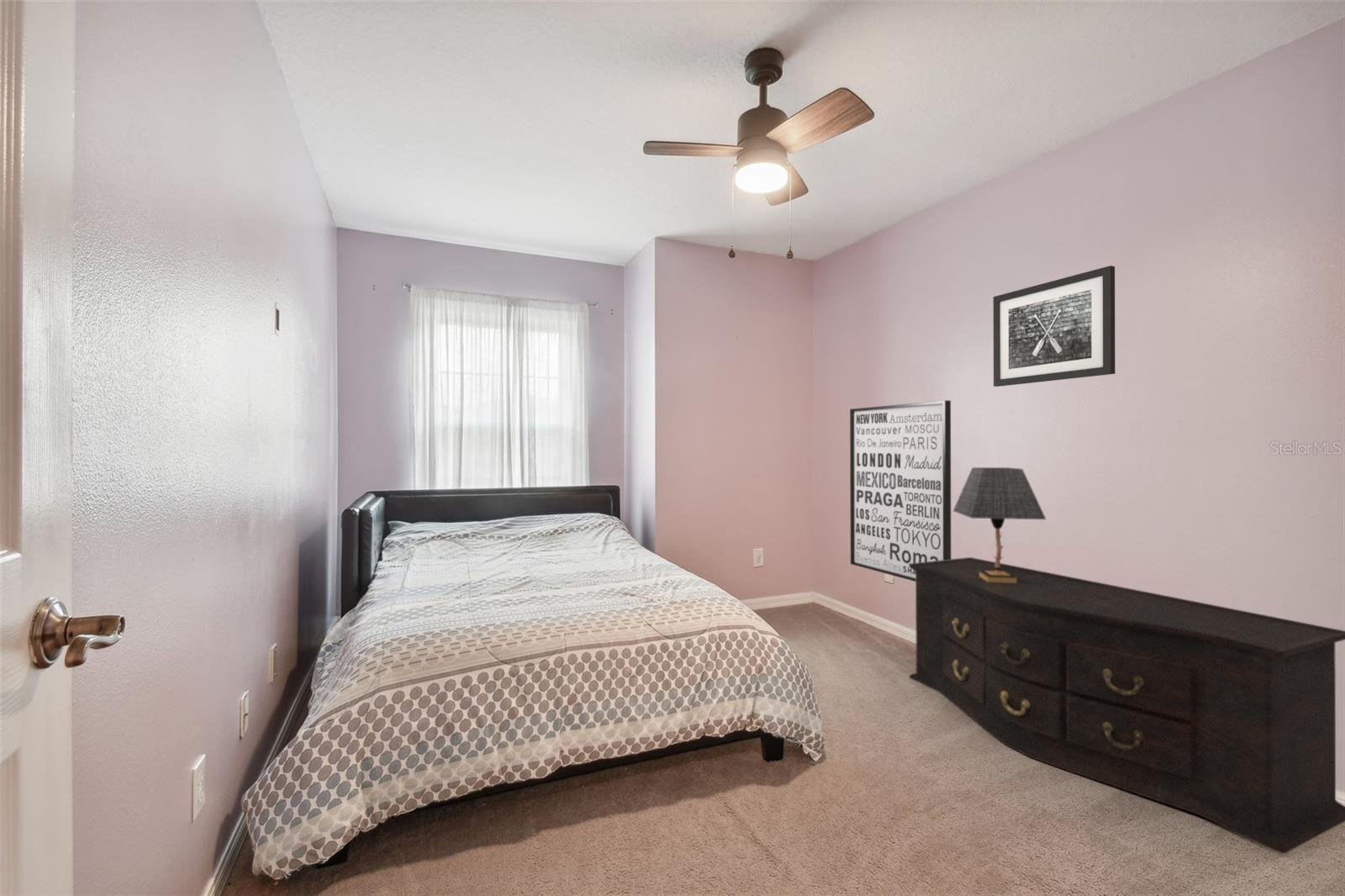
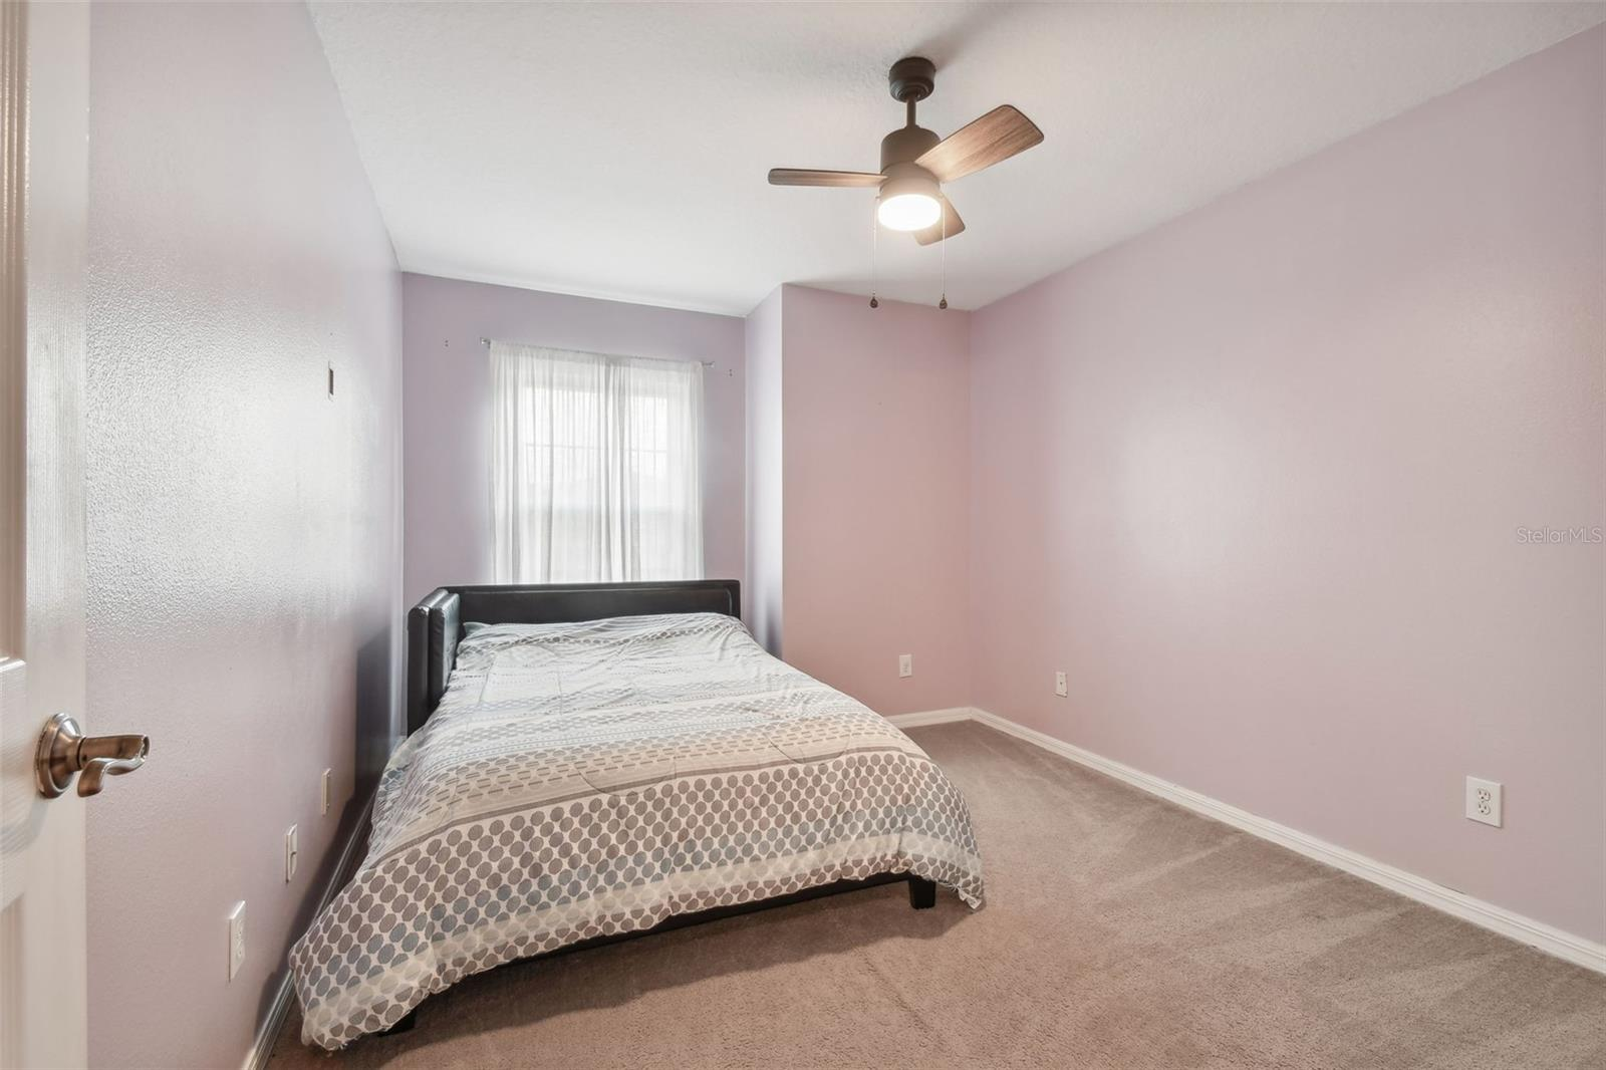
- dresser [909,556,1345,854]
- table lamp [952,466,1047,583]
- wall art [849,399,952,582]
- wall art [993,265,1116,387]
